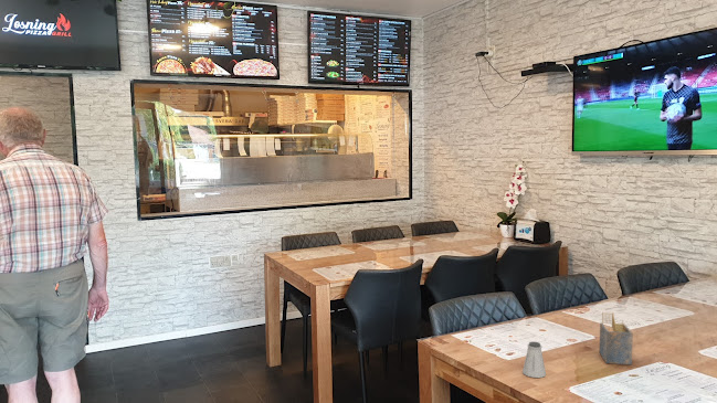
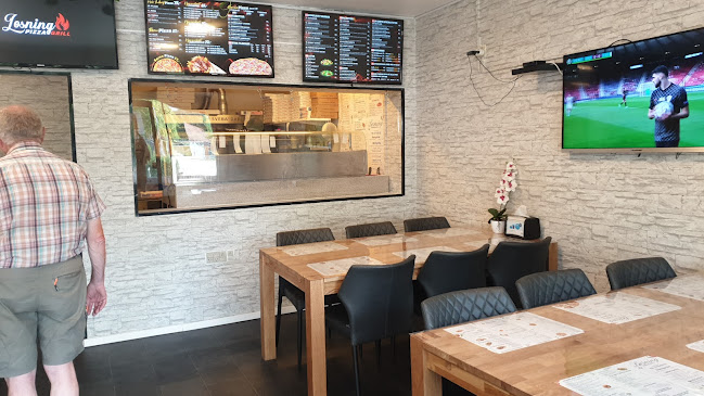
- napkin holder [598,311,634,365]
- saltshaker [521,341,547,379]
